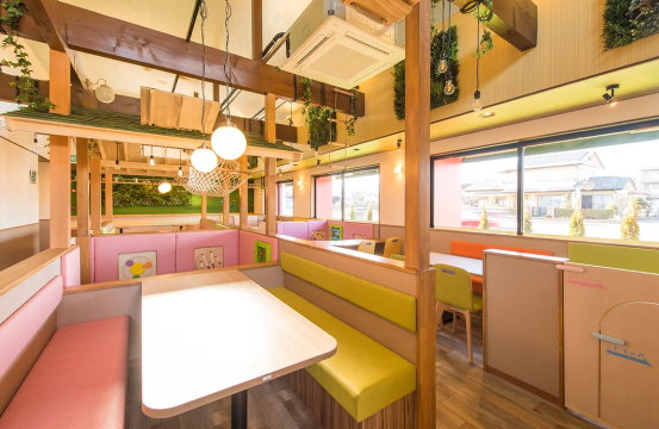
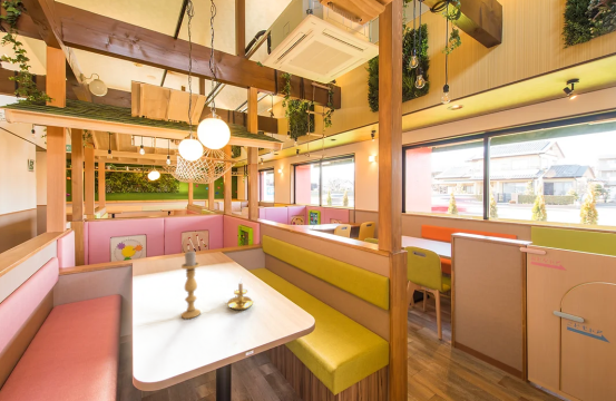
+ candle holder [227,277,255,311]
+ candle holder [180,251,202,320]
